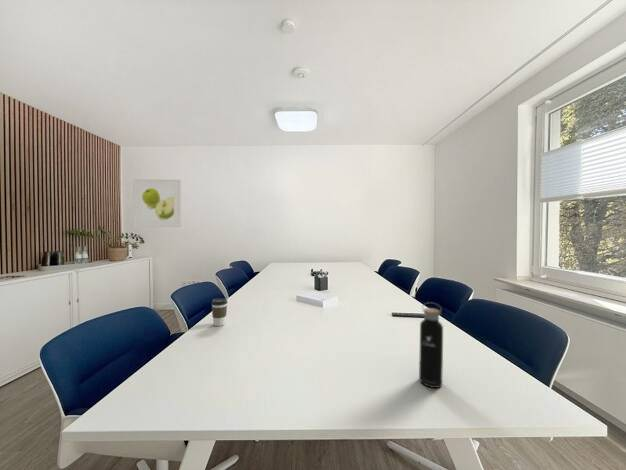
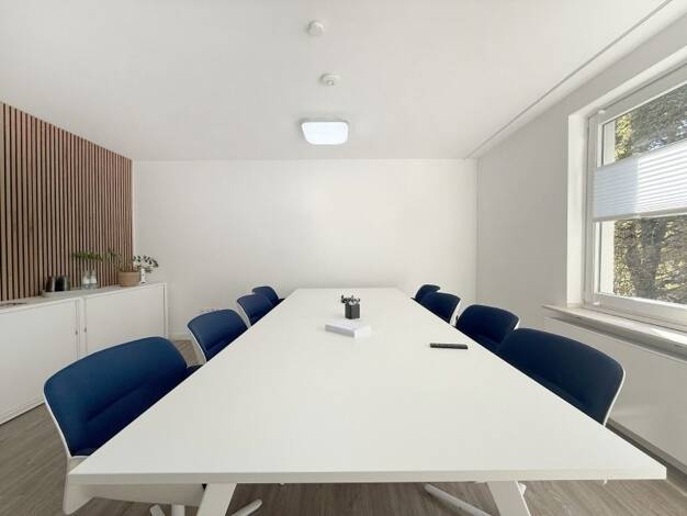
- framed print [132,178,182,228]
- coffee cup [210,297,228,327]
- water bottle [418,301,444,389]
